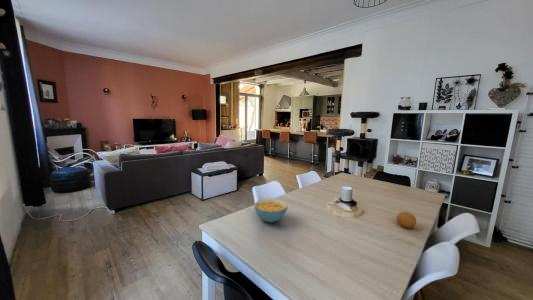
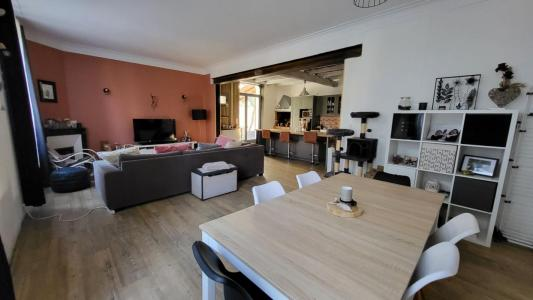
- fruit [396,211,417,229]
- cereal bowl [253,198,289,223]
